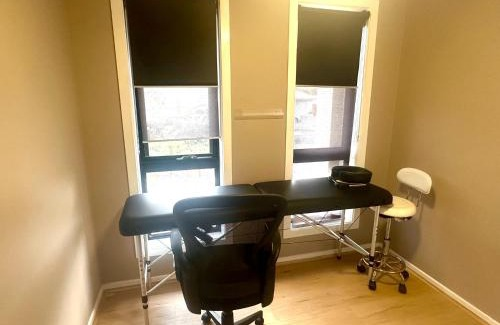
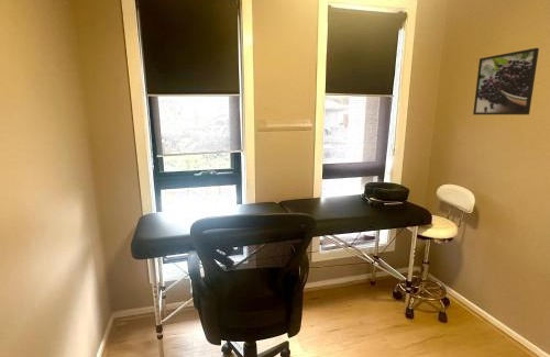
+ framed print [472,47,540,115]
